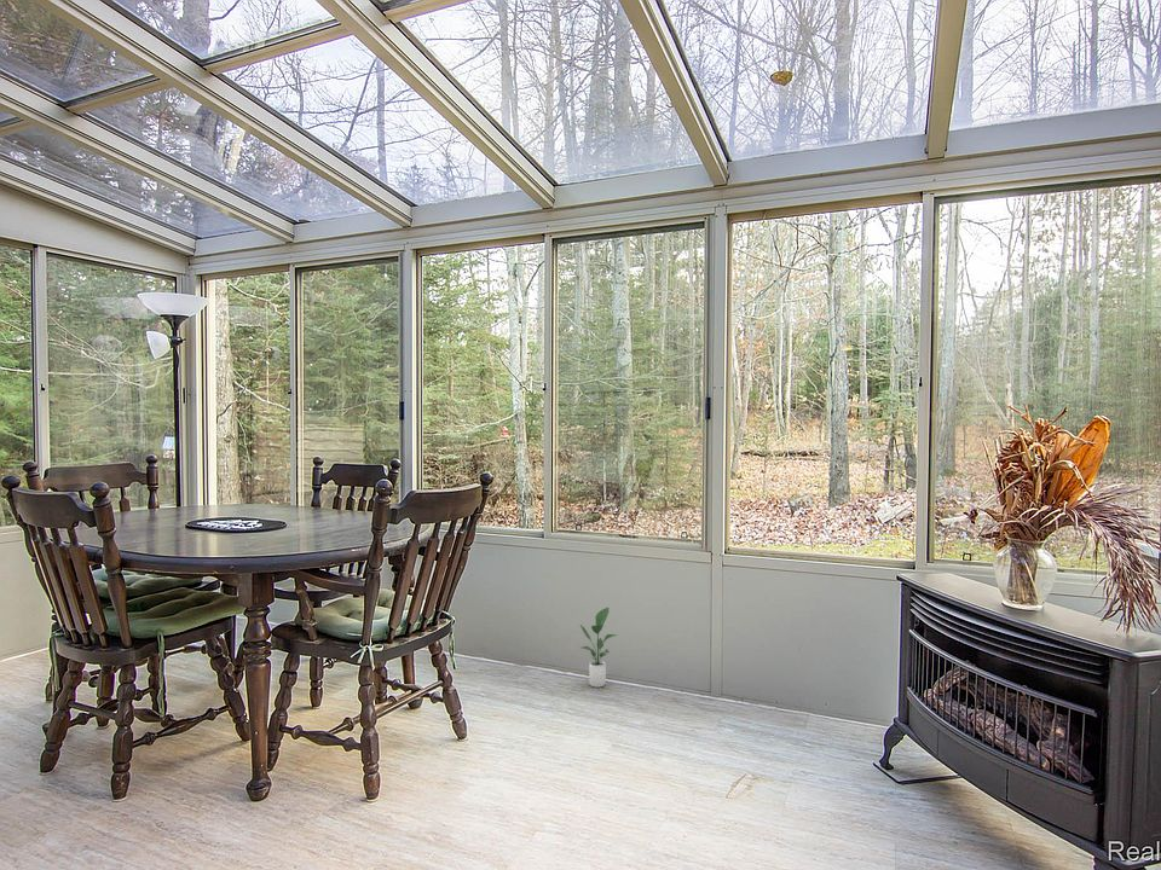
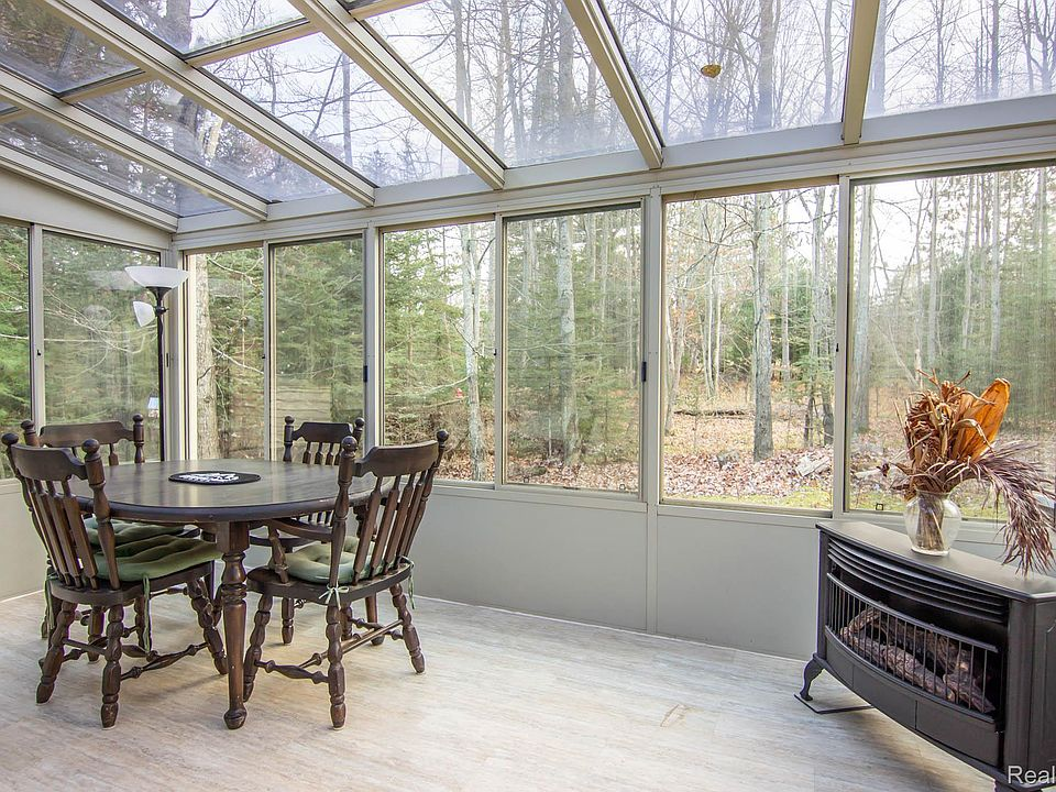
- potted plant [579,605,619,689]
